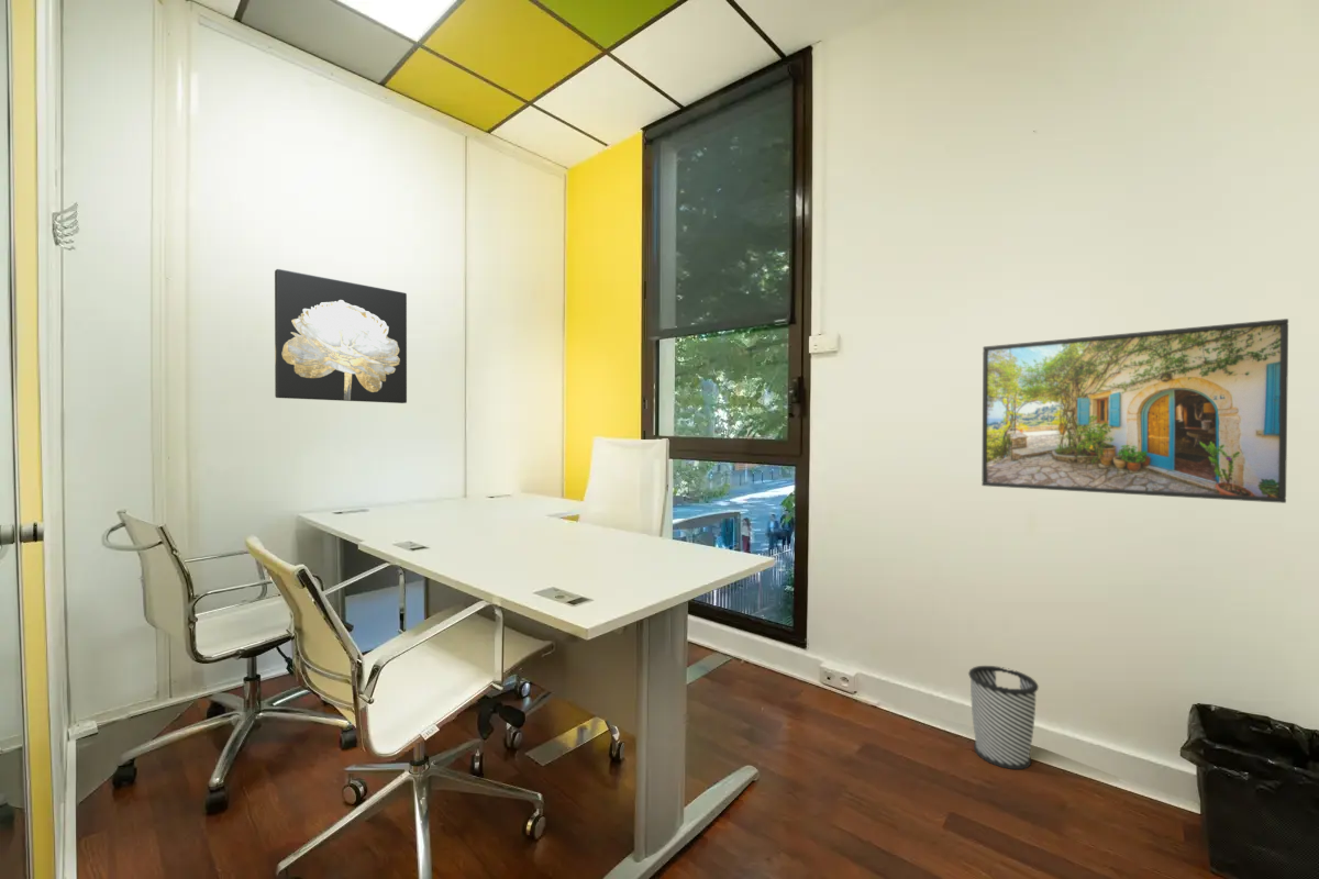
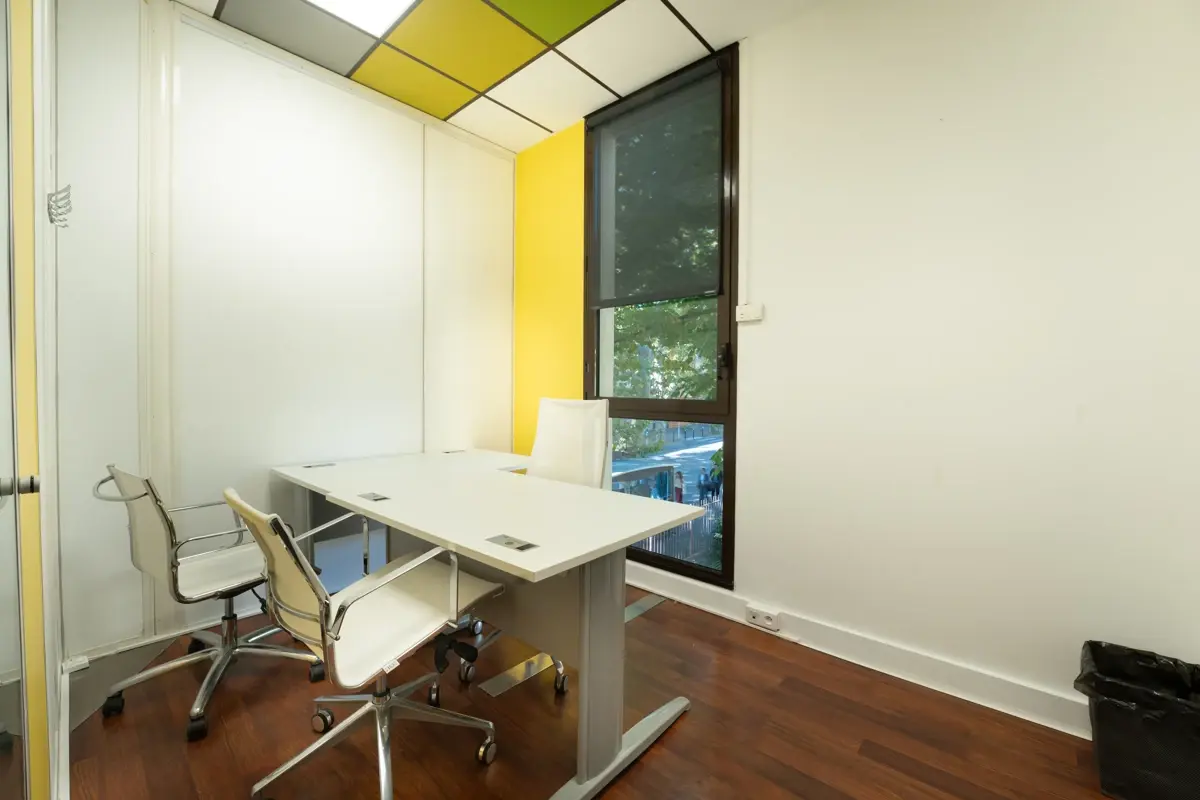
- wall art [274,268,408,404]
- wastebasket [967,665,1040,770]
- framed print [980,318,1289,504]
